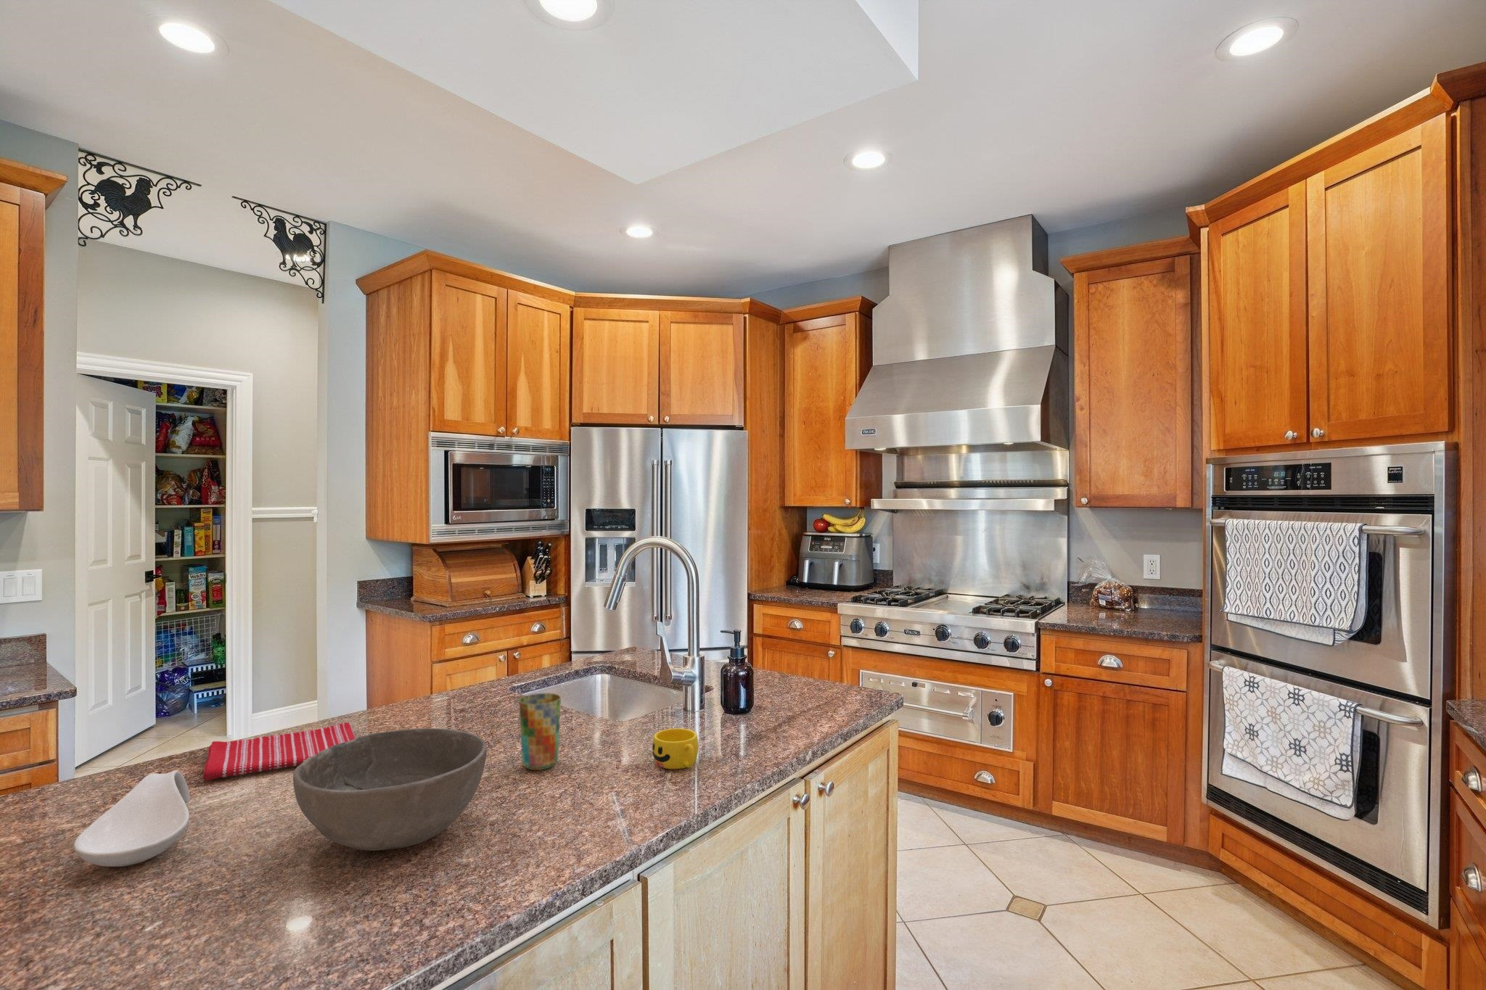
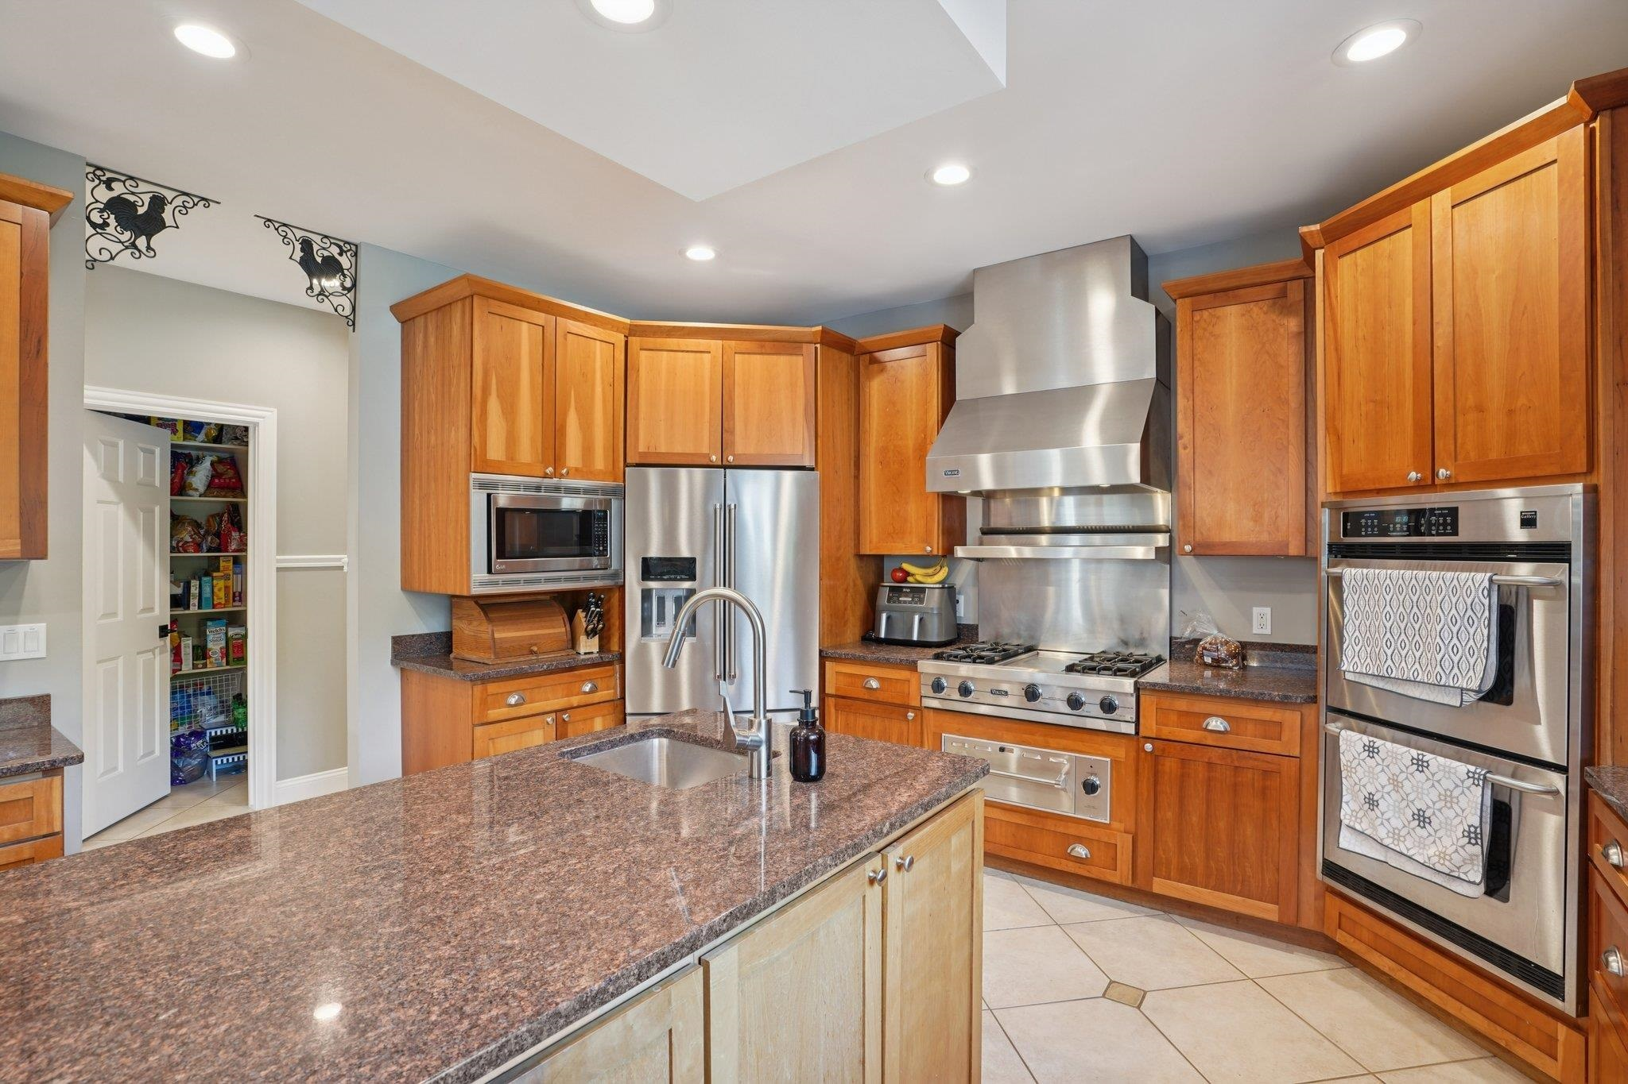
- cup [518,693,561,771]
- dish towel [202,722,356,781]
- bowl [293,727,487,852]
- cup [652,727,699,769]
- spoon rest [73,770,191,867]
